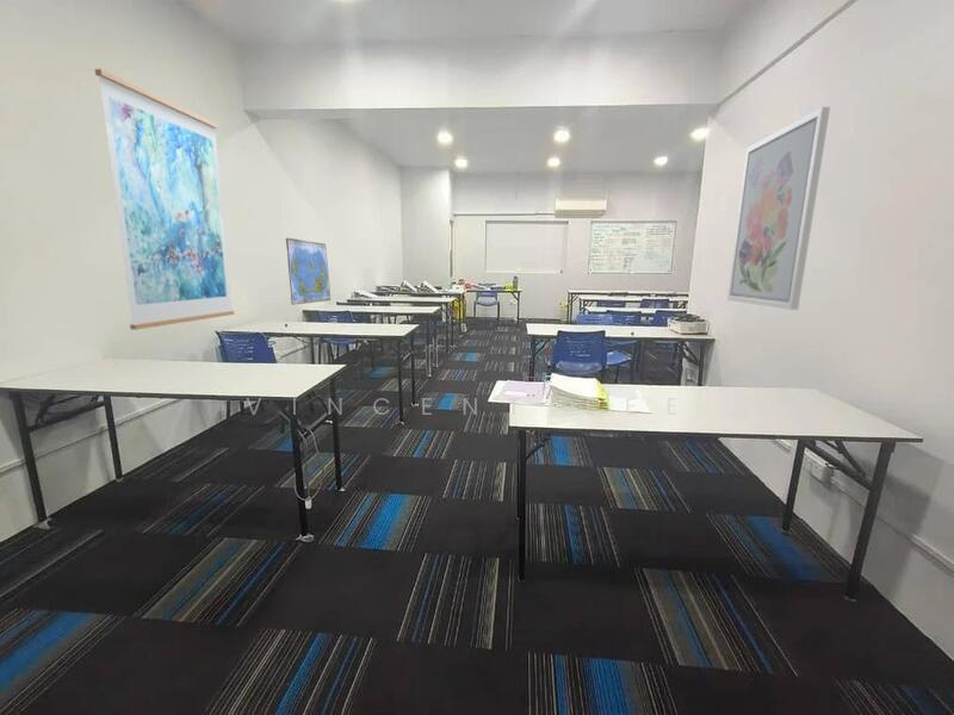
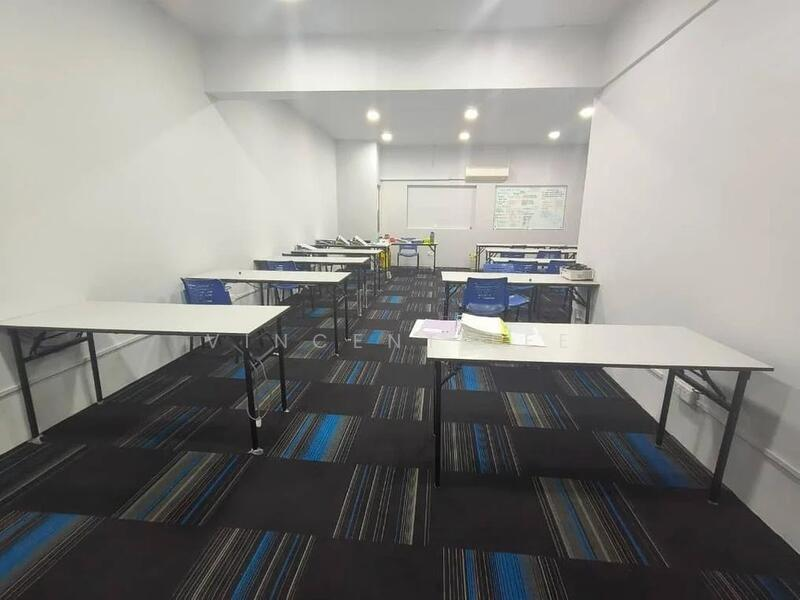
- wall art [726,106,831,311]
- wall art [94,68,236,331]
- world map [285,237,332,306]
